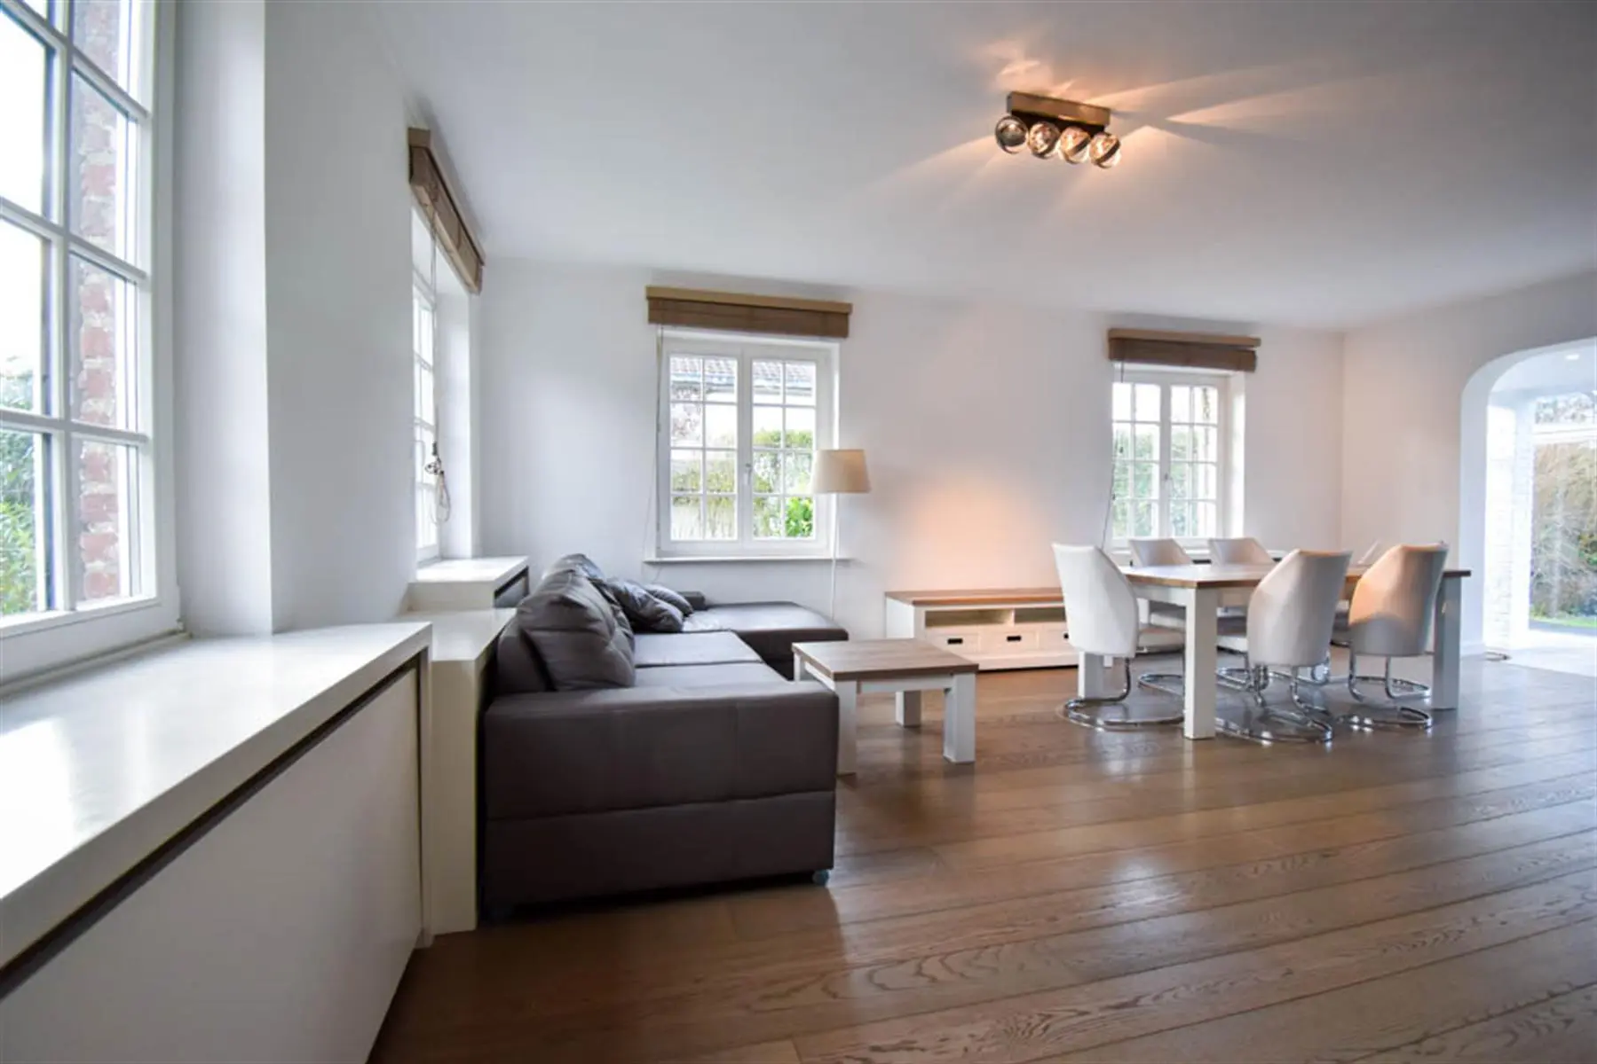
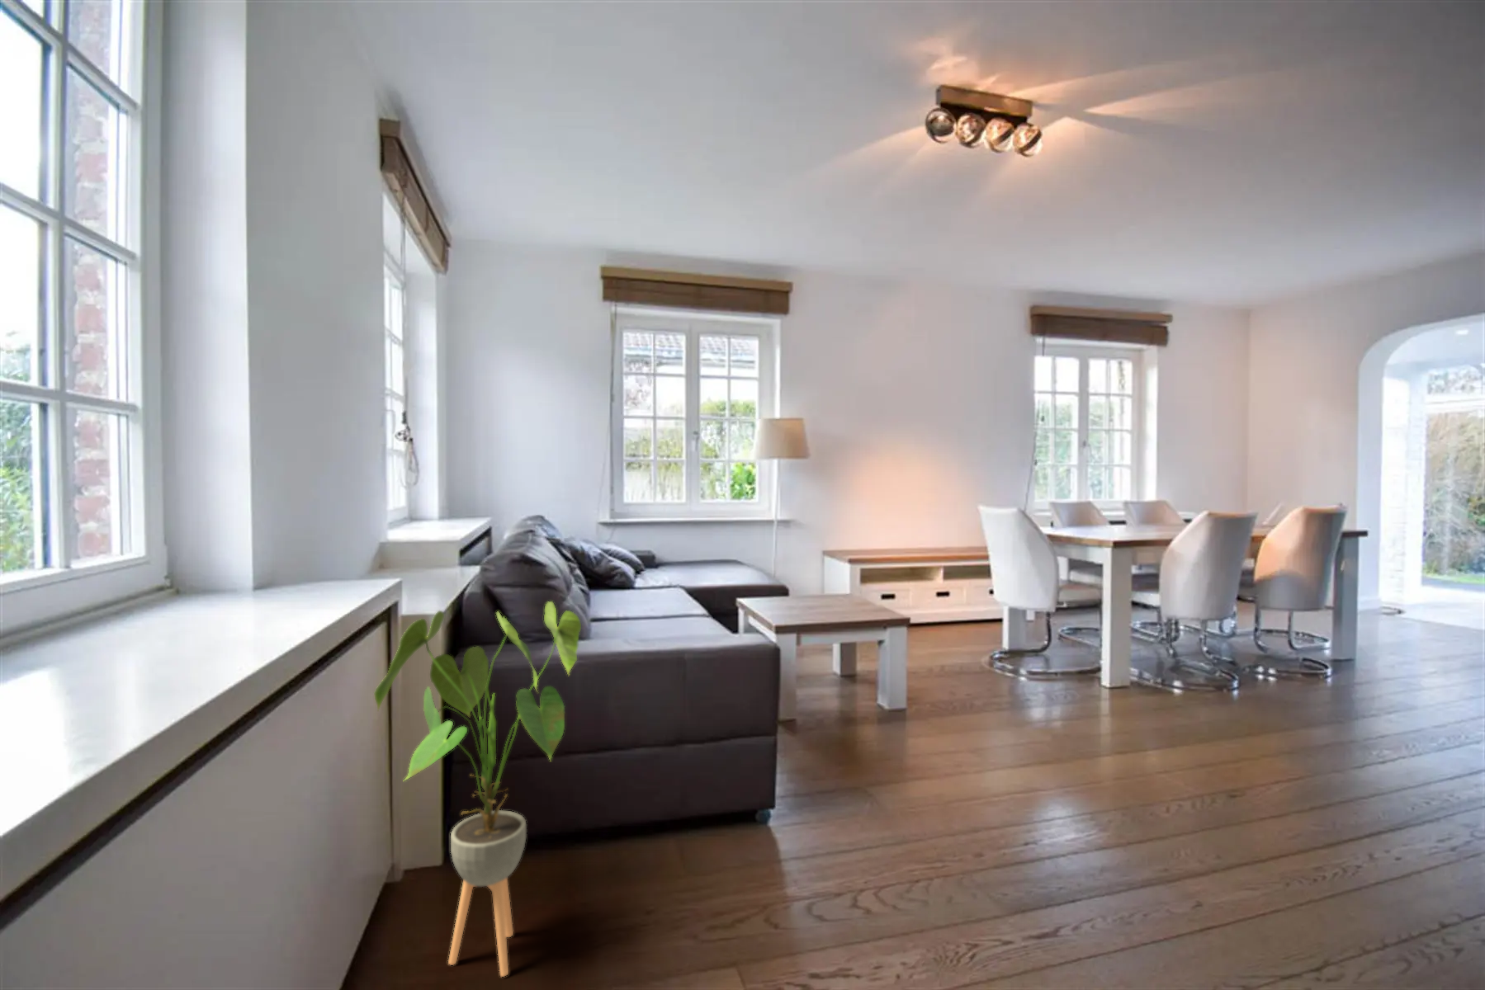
+ house plant [373,601,582,978]
